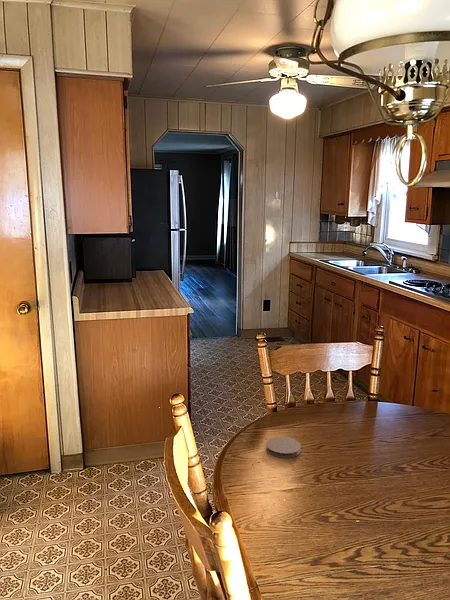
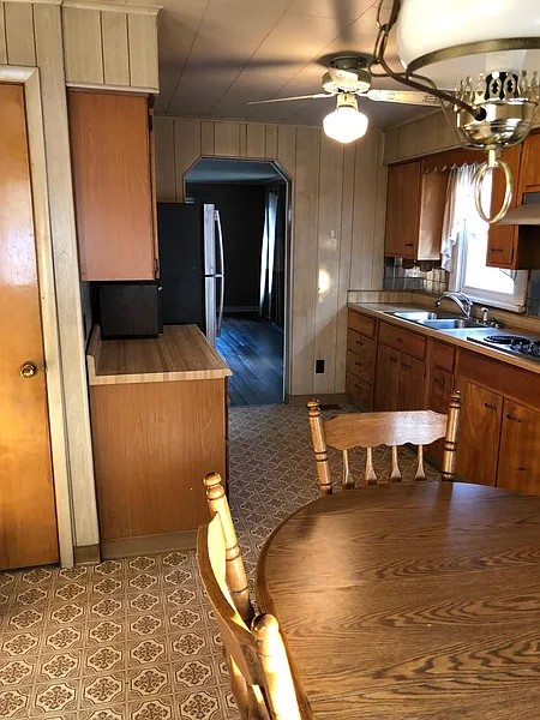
- coaster [266,436,302,459]
